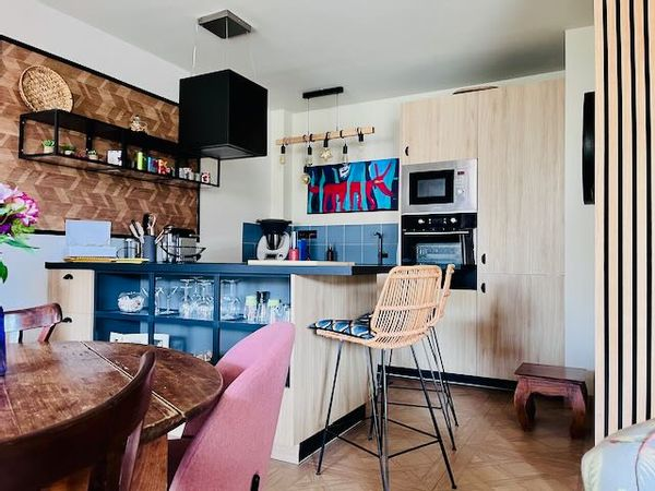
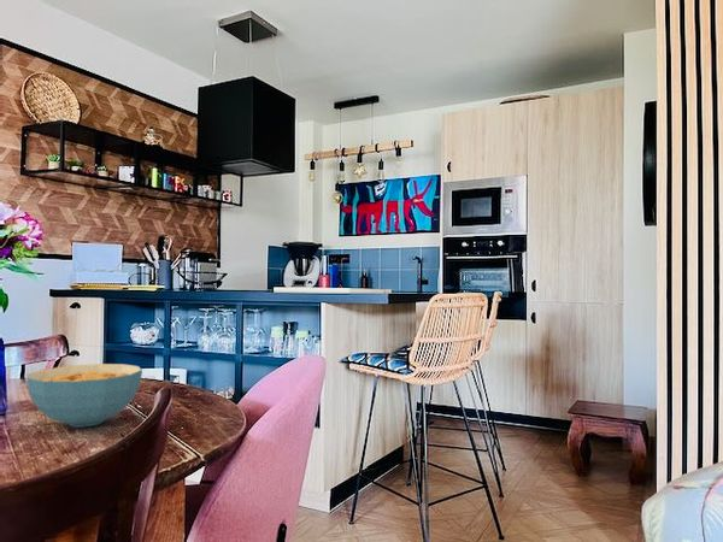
+ cereal bowl [25,363,143,429]
